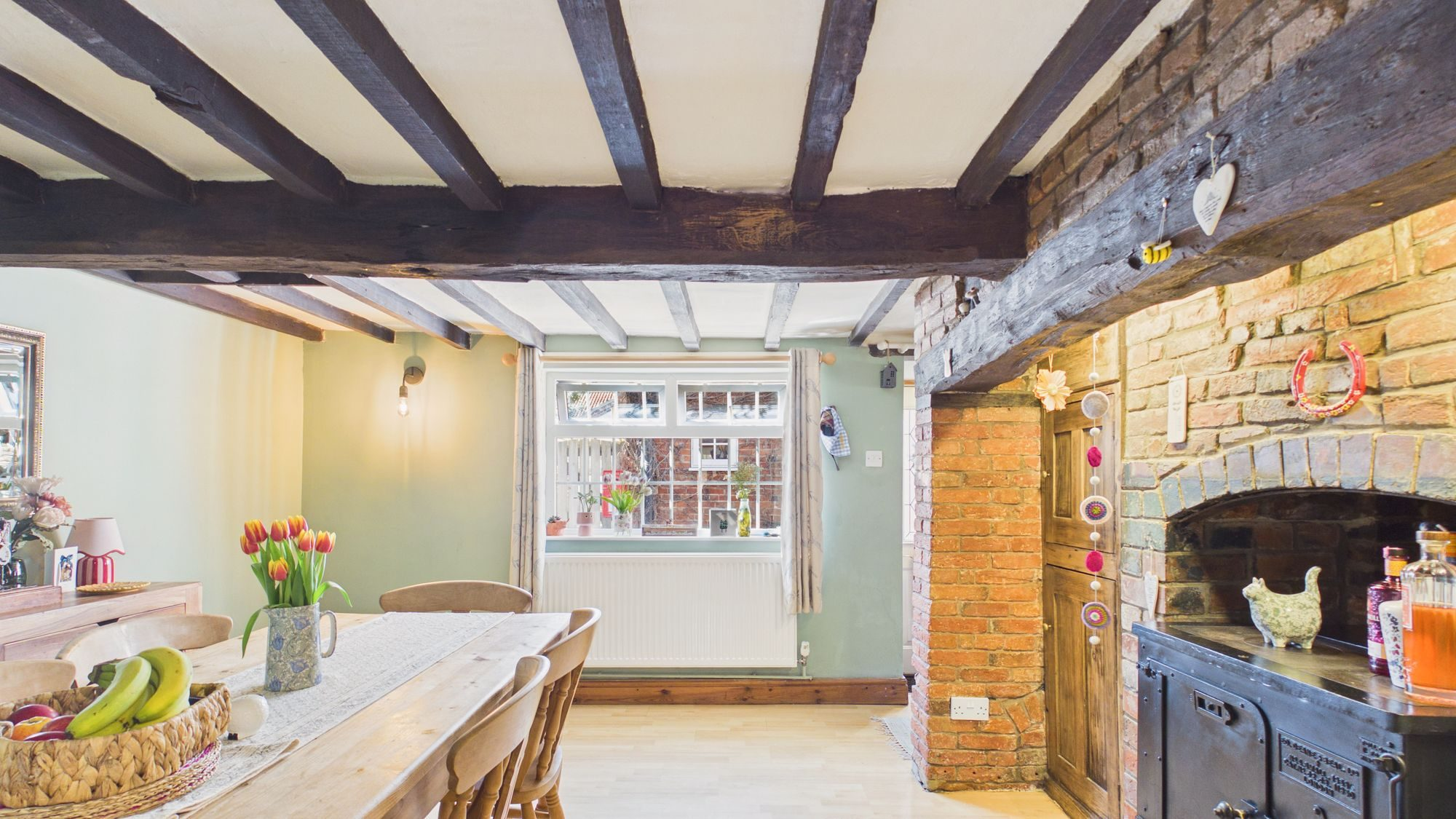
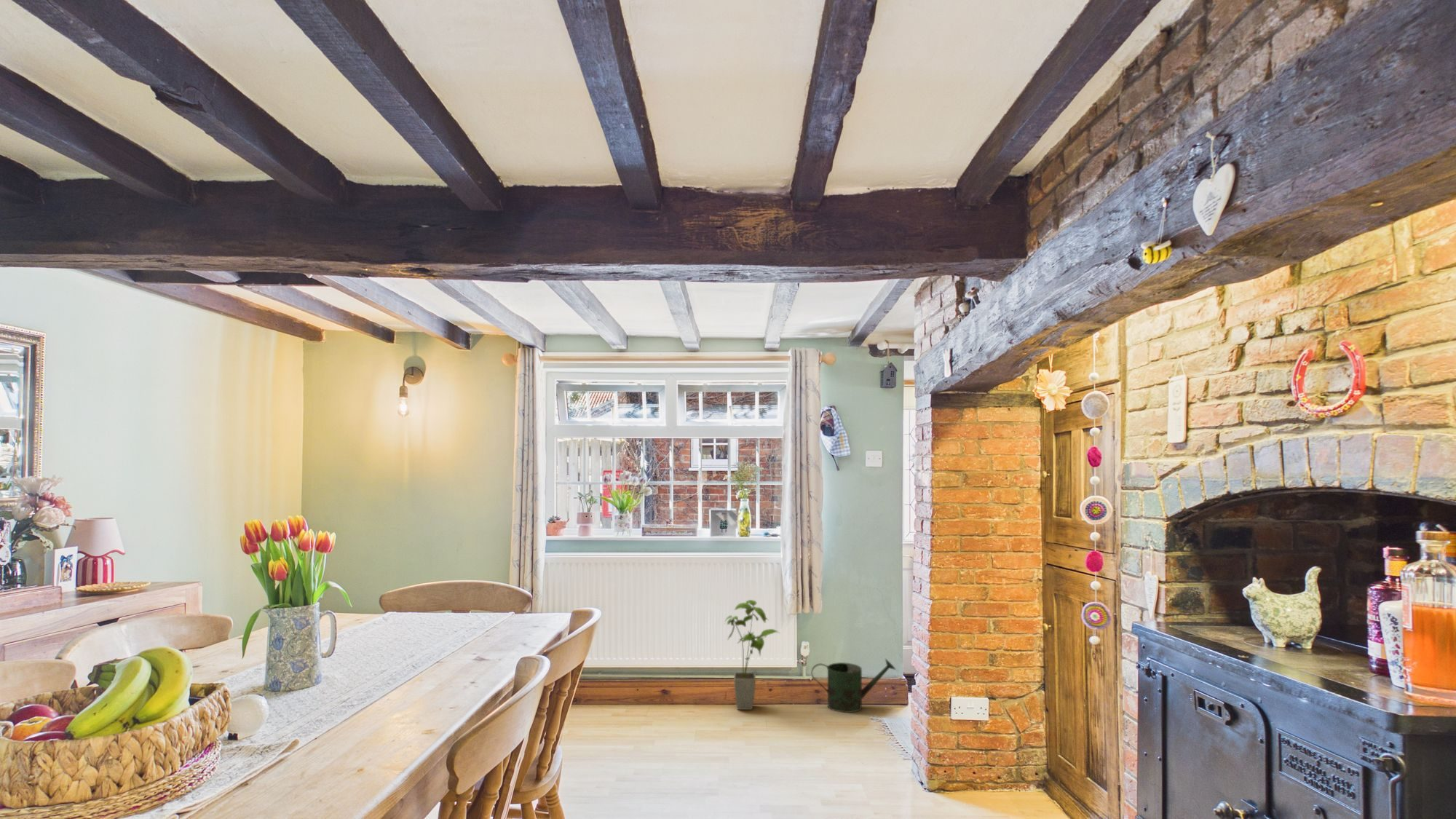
+ house plant [724,599,782,711]
+ watering can [810,658,897,713]
